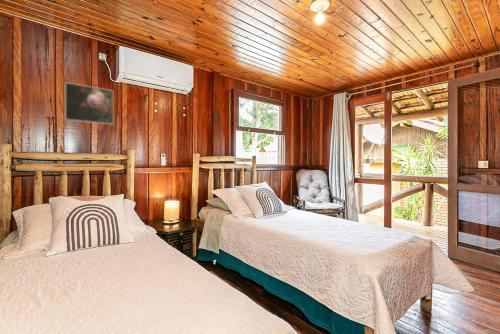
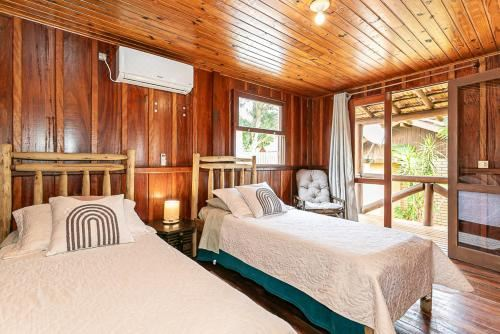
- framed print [64,81,114,126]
